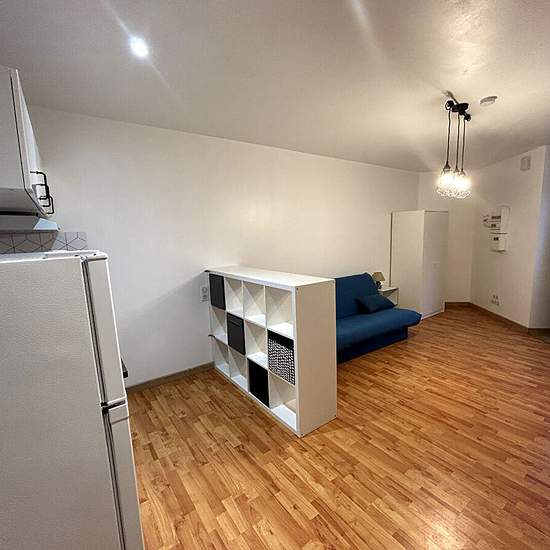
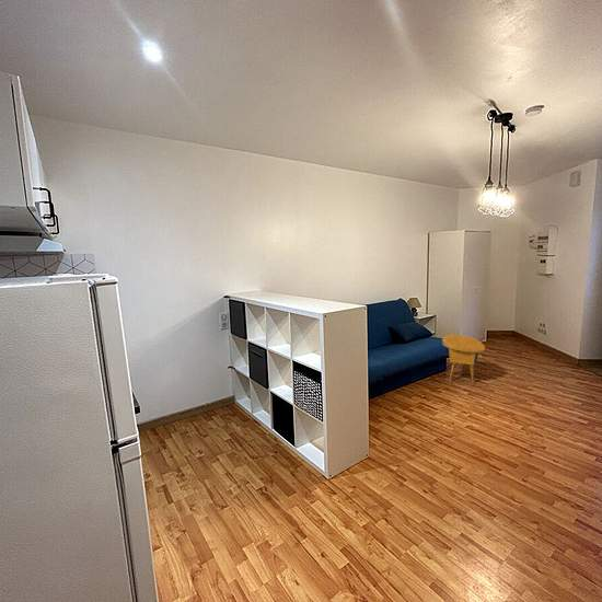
+ side table [441,334,486,382]
